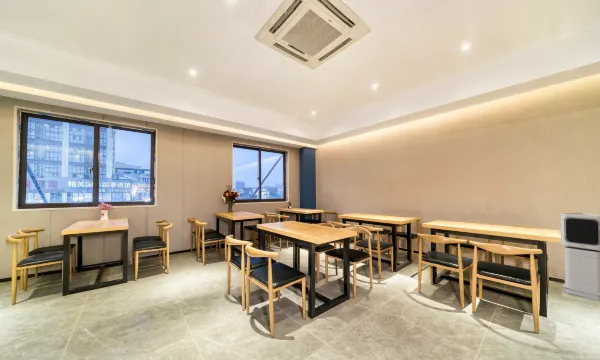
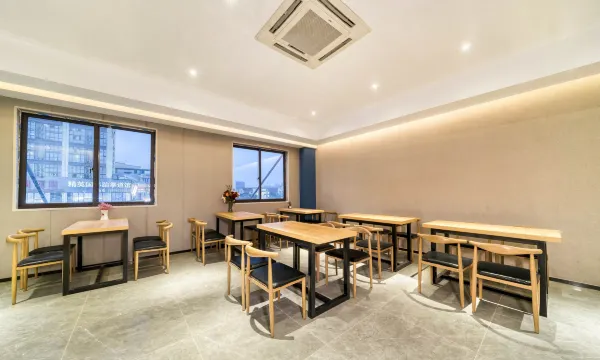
- air purifier [560,212,600,302]
